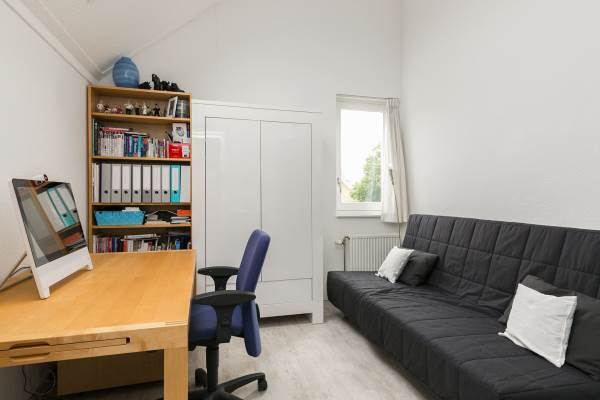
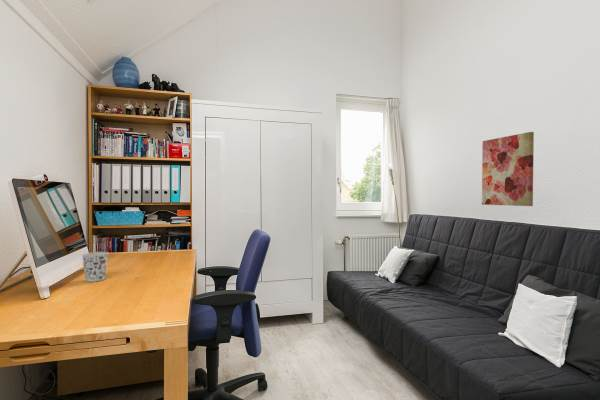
+ cup [81,251,110,283]
+ wall art [481,131,535,207]
